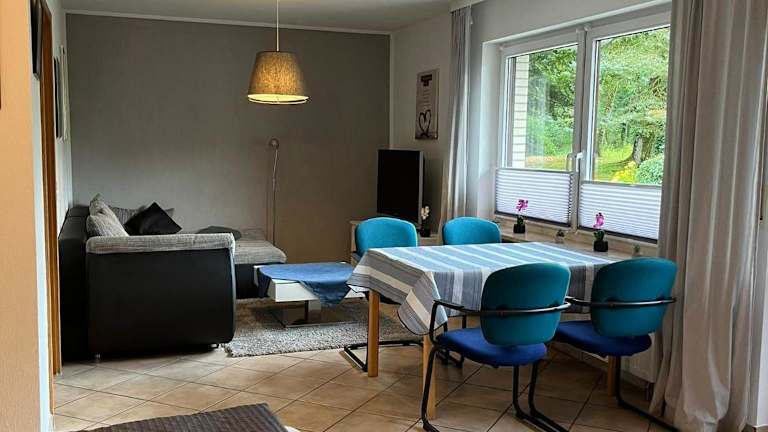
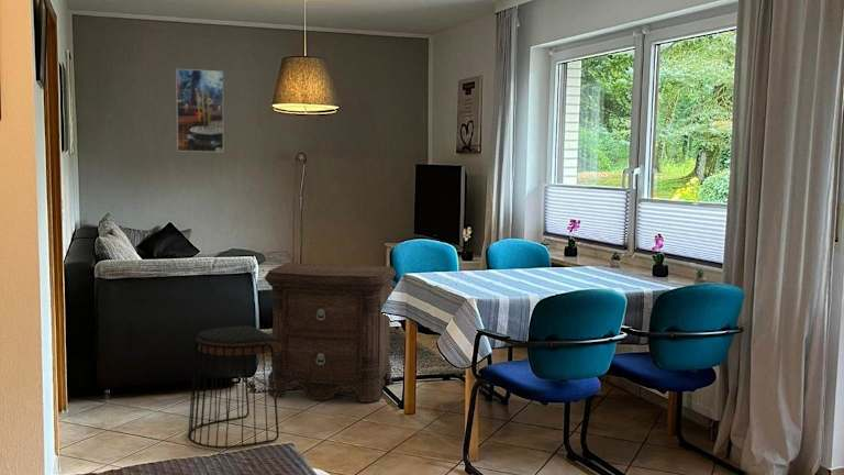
+ nightstand [263,262,398,404]
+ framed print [175,68,224,153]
+ stool [187,324,282,450]
